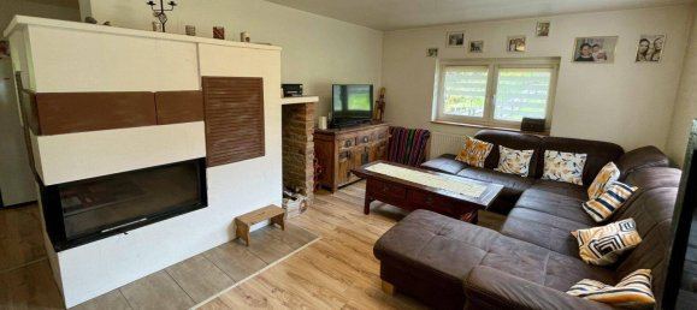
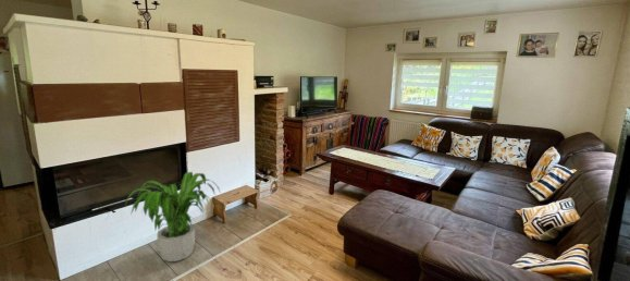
+ potted plant [124,171,221,262]
